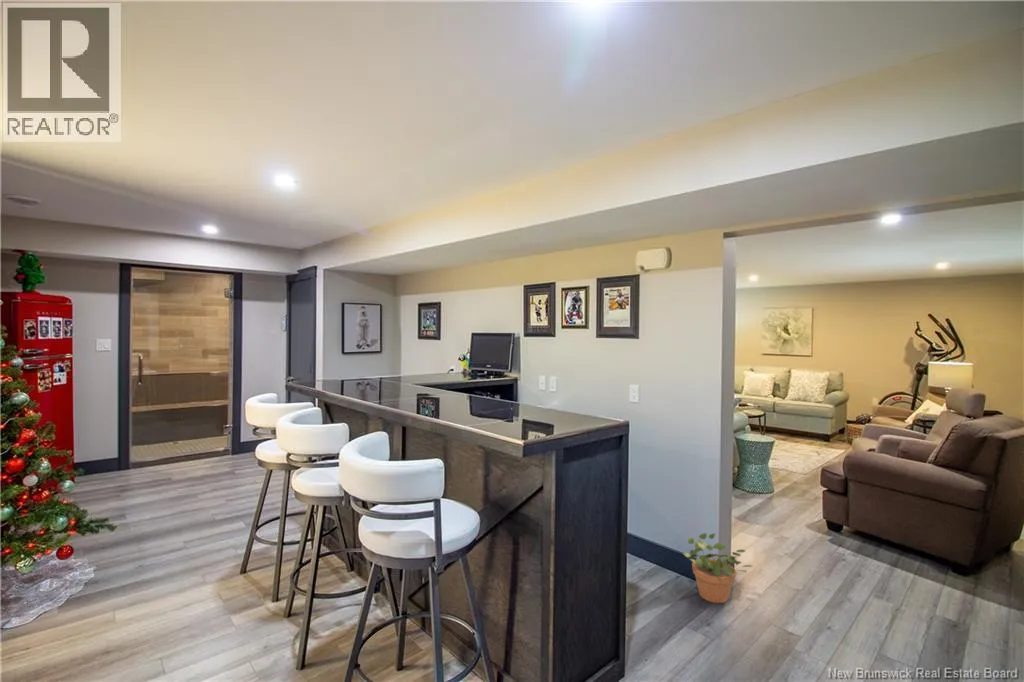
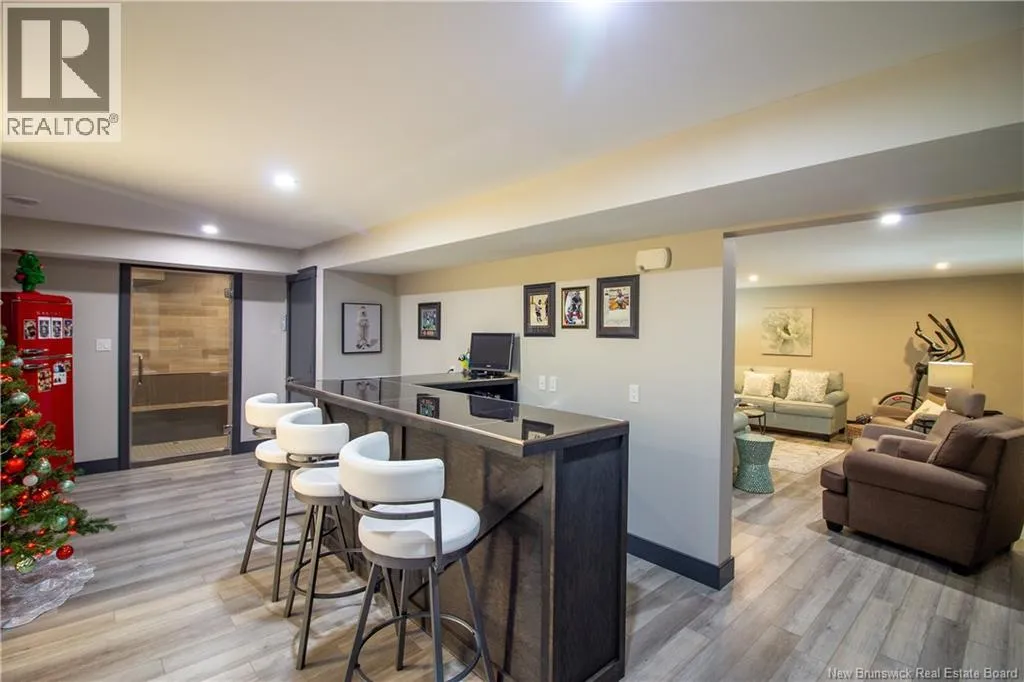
- potted plant [681,532,754,604]
